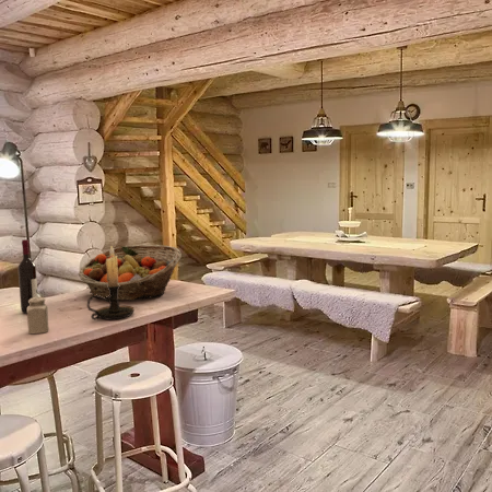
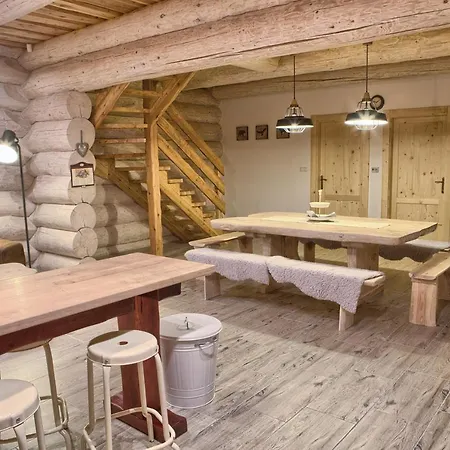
- salt shaker [26,296,49,335]
- candle holder [86,246,136,320]
- fruit basket [78,244,183,302]
- wine bottle [17,238,38,314]
